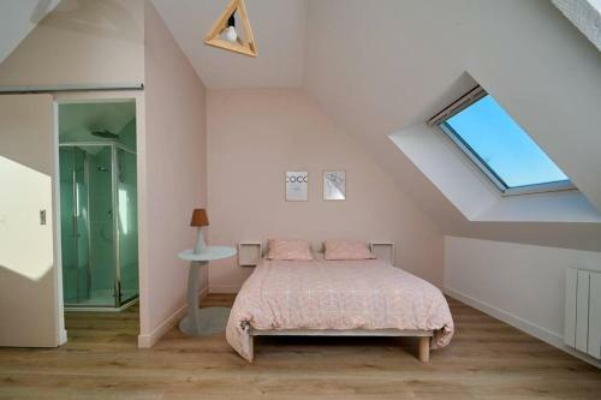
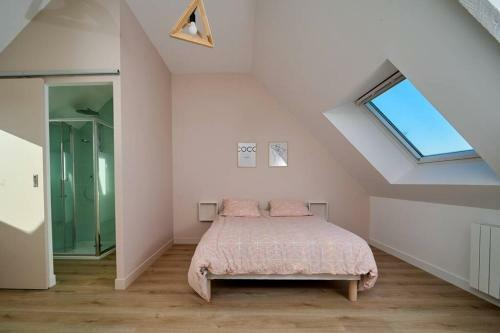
- side table [177,245,238,338]
- table lamp [189,208,210,255]
